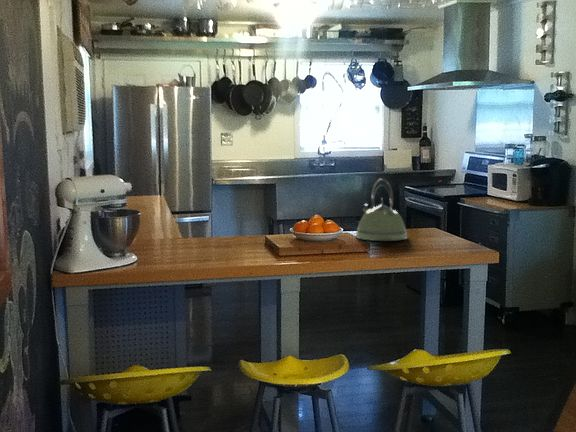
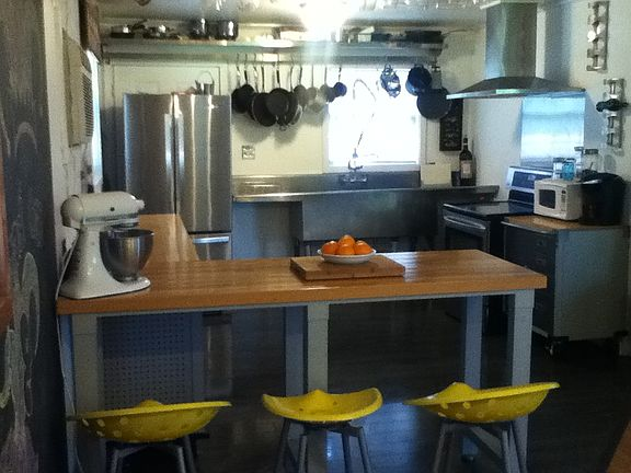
- kettle [354,178,409,242]
